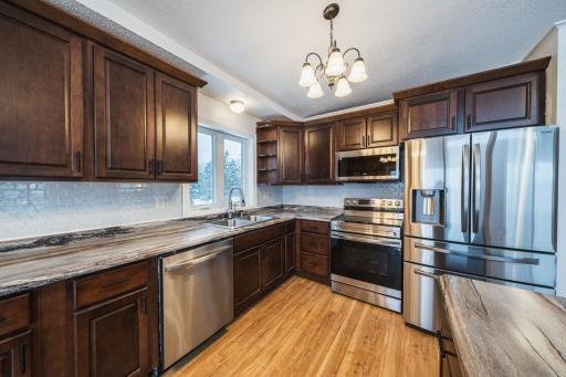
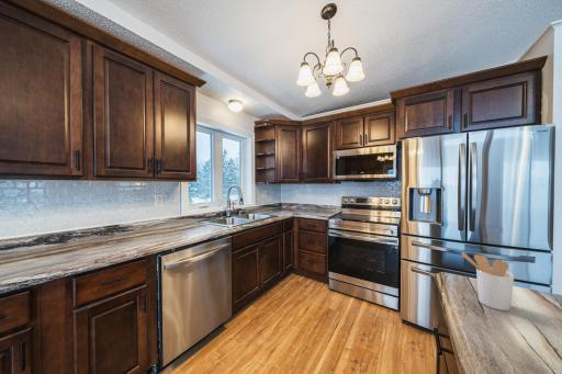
+ utensil holder [461,251,515,311]
